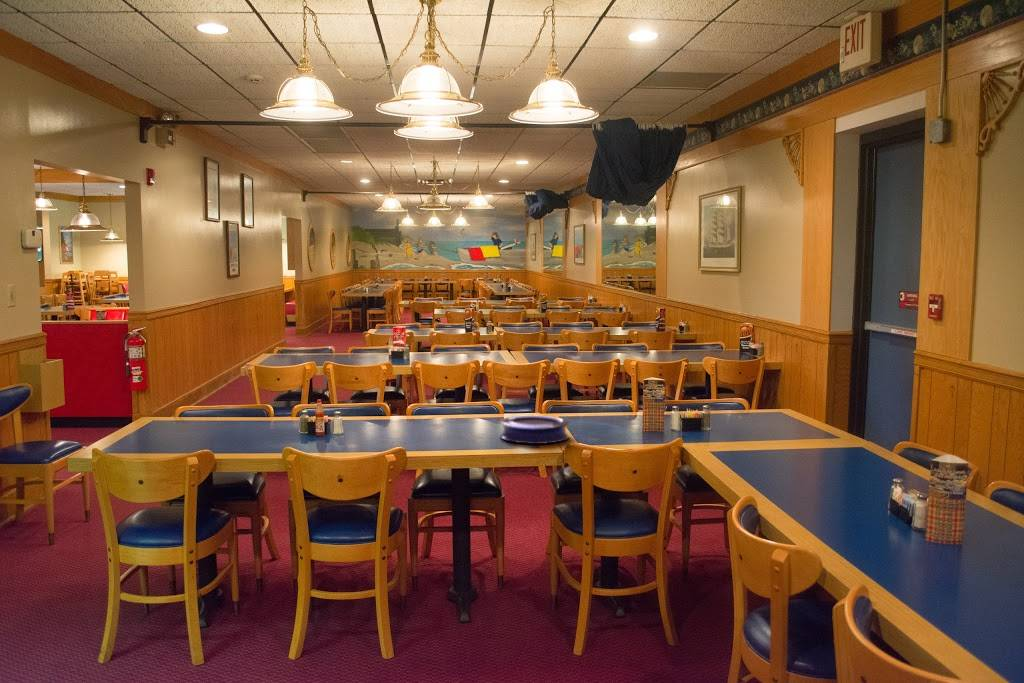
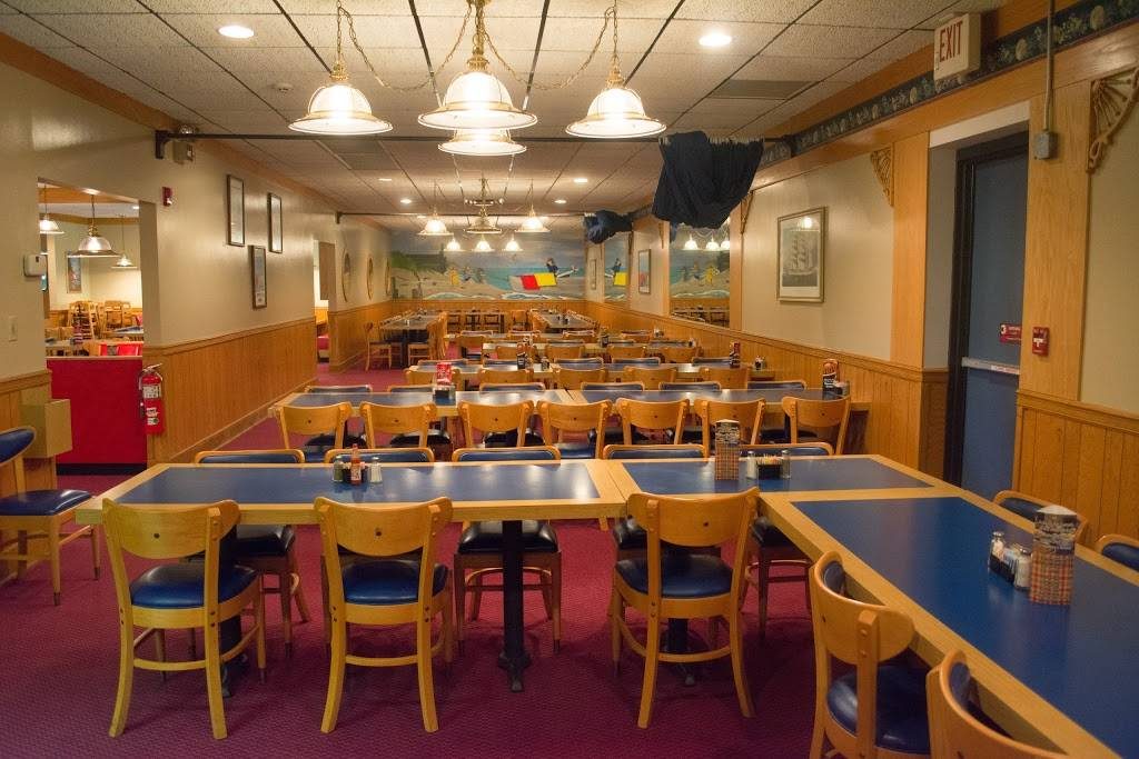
- plate [499,414,570,445]
